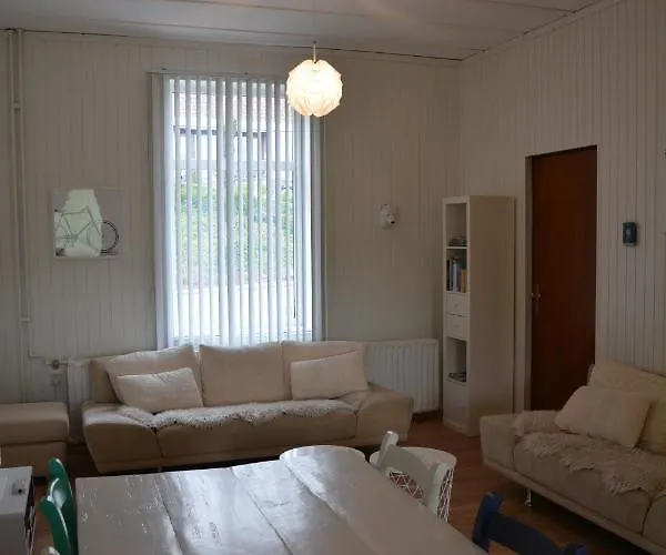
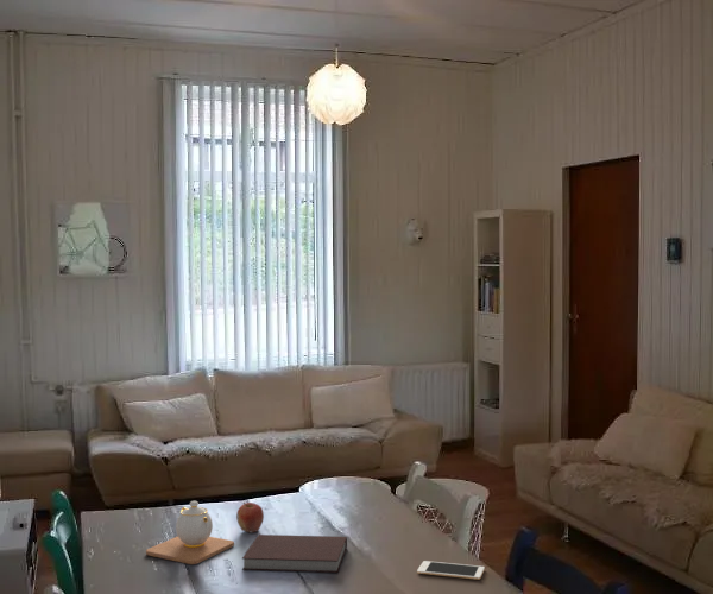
+ teapot [145,500,235,565]
+ fruit [235,500,265,533]
+ cell phone [416,560,486,581]
+ notebook [241,533,348,574]
